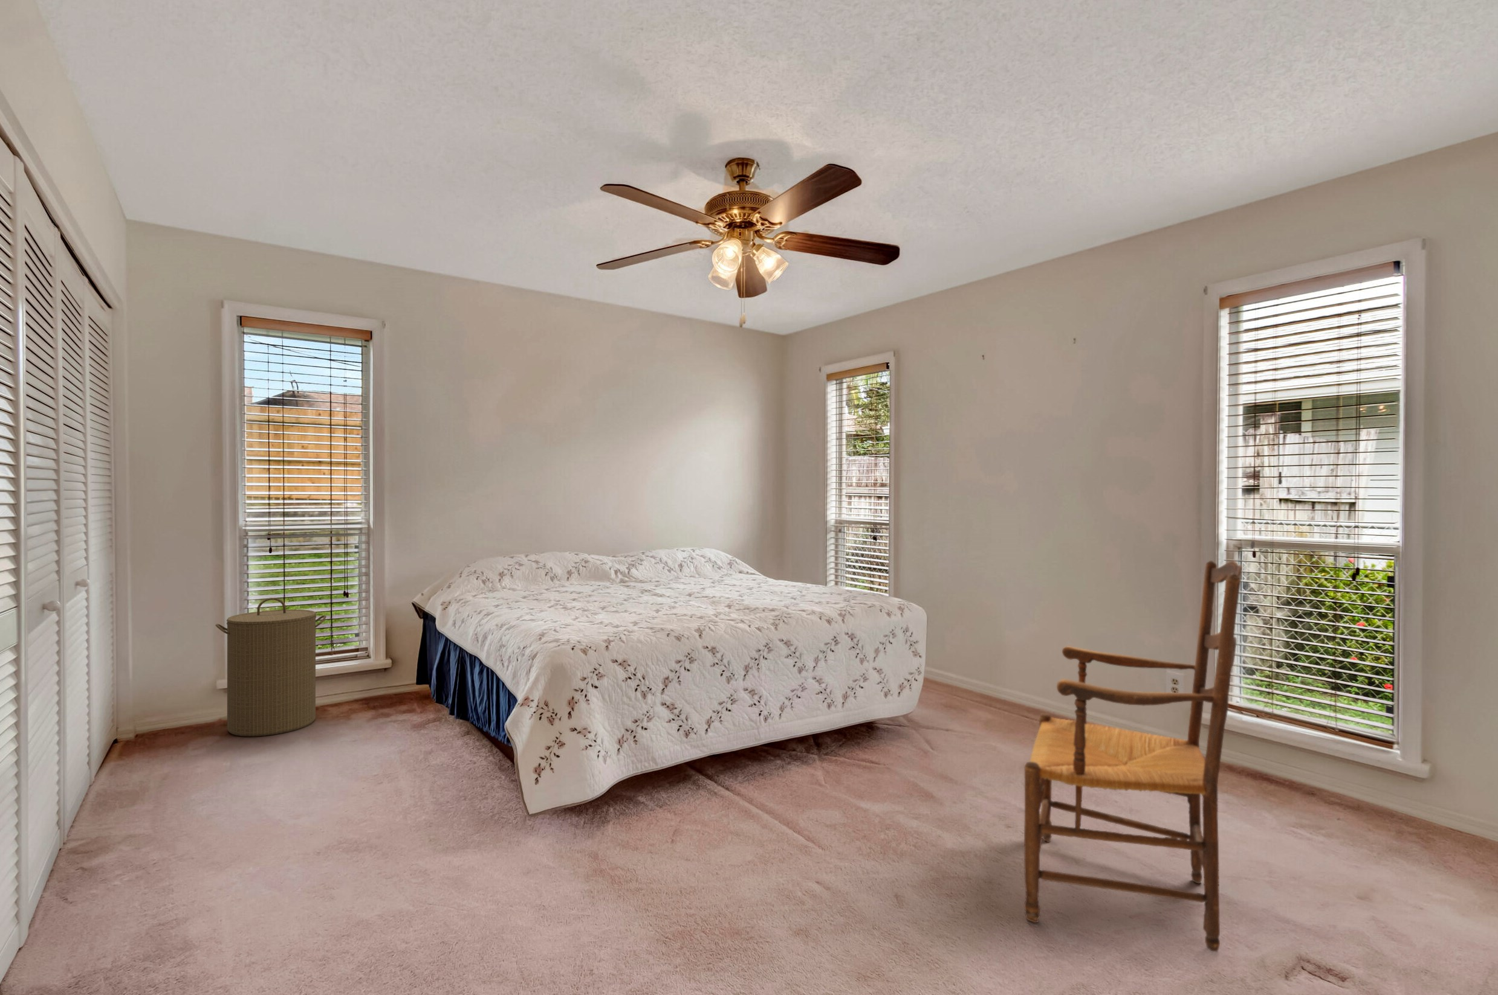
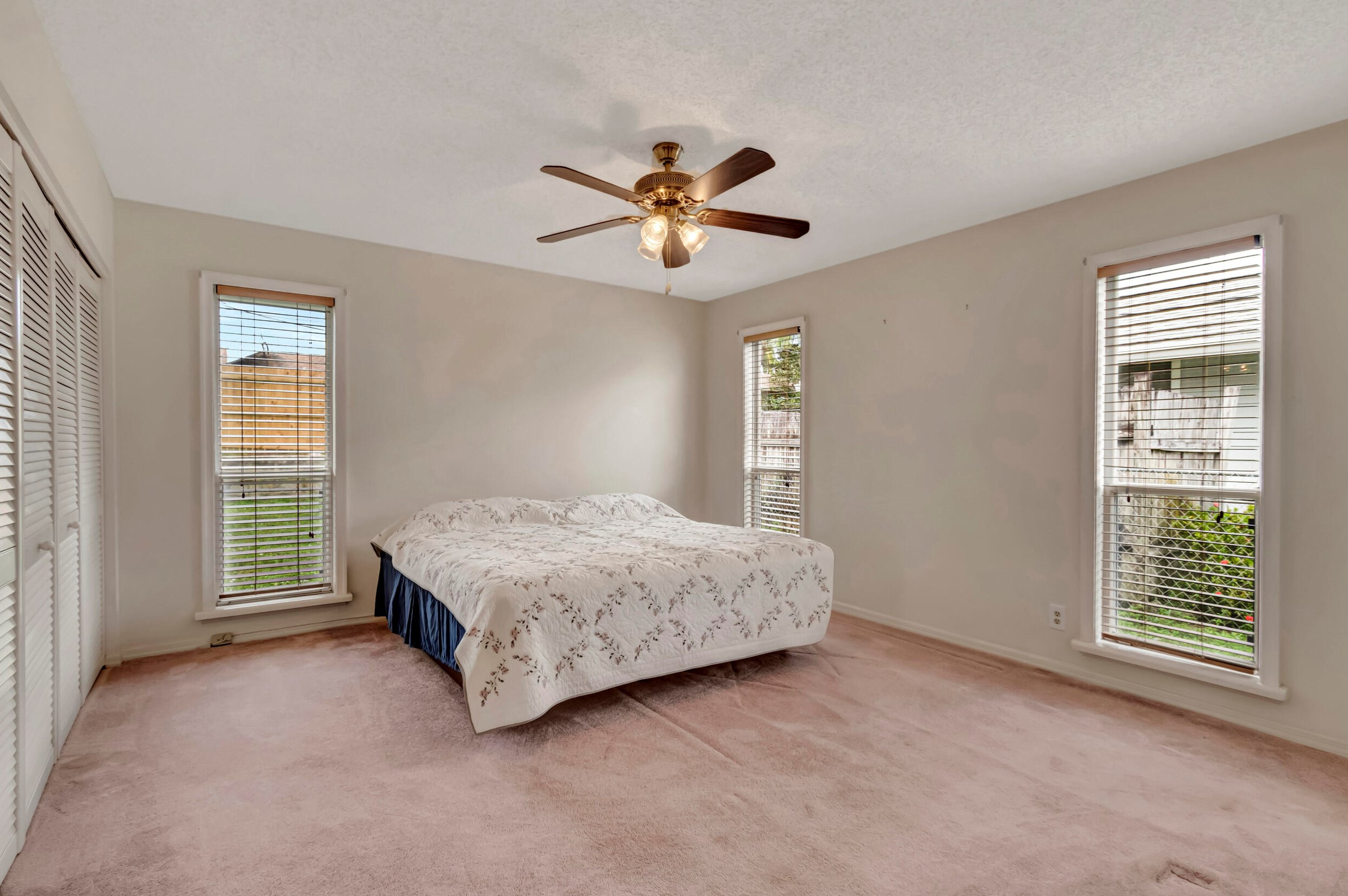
- armchair [1023,560,1242,952]
- laundry hamper [216,597,327,737]
